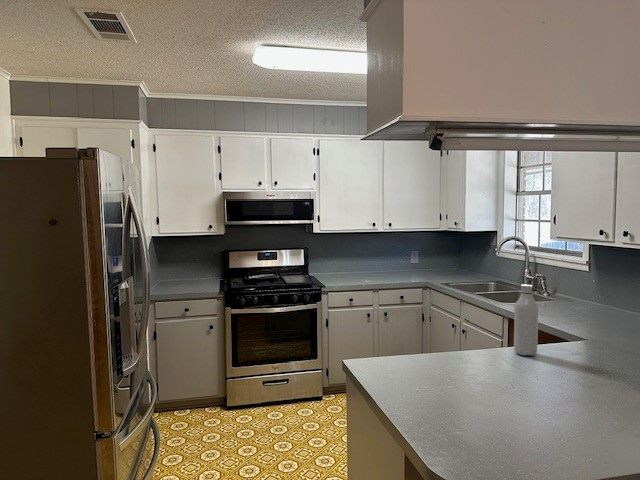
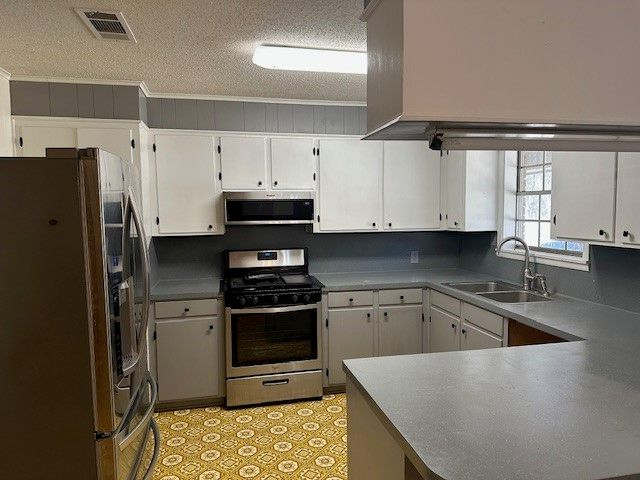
- water bottle [513,283,539,357]
